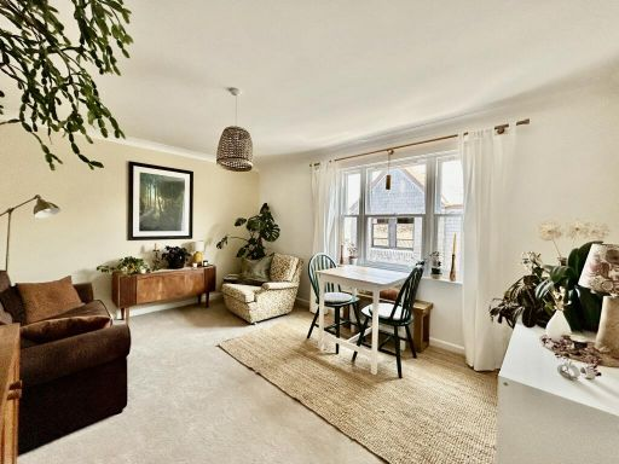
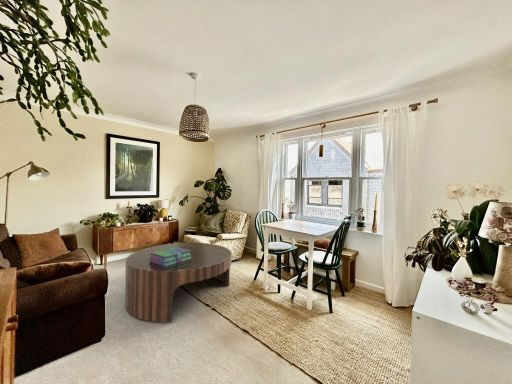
+ stack of books [149,247,191,266]
+ coffee table [124,242,232,323]
